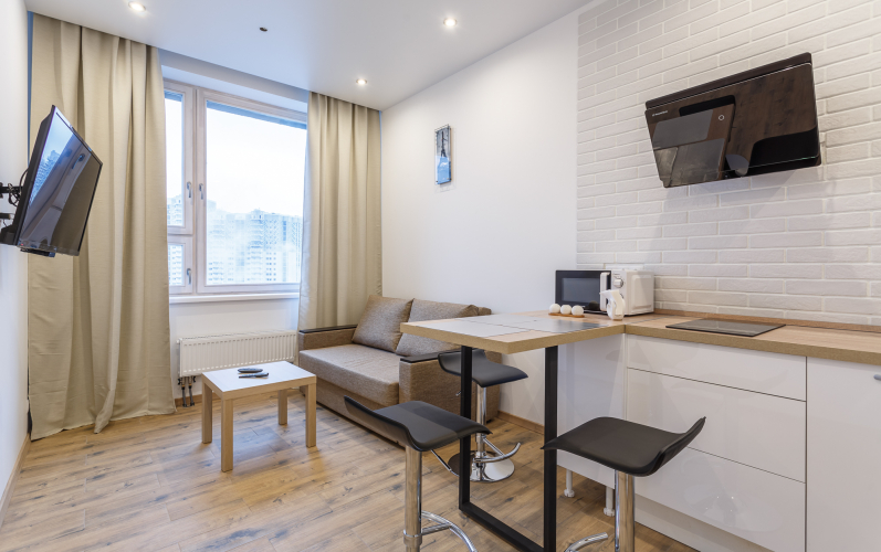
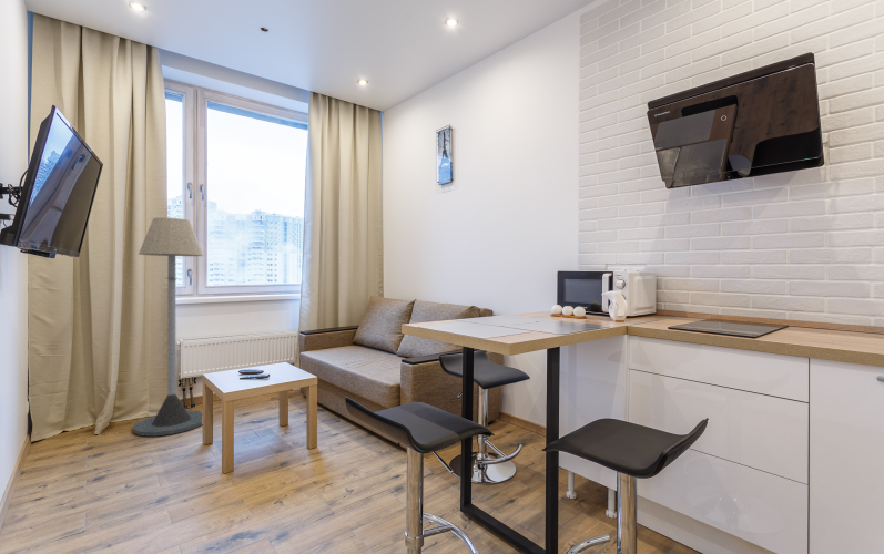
+ floor lamp [132,217,204,438]
